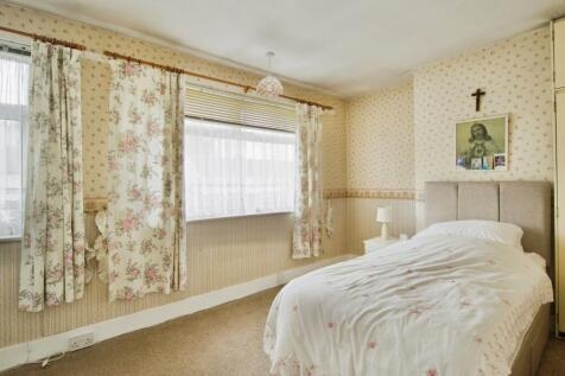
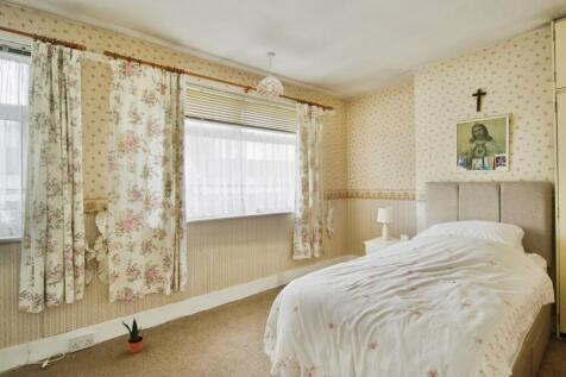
+ potted plant [121,318,144,354]
